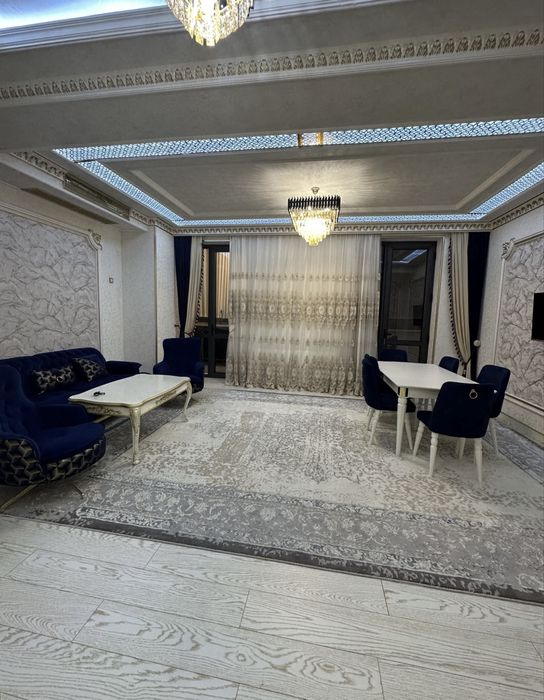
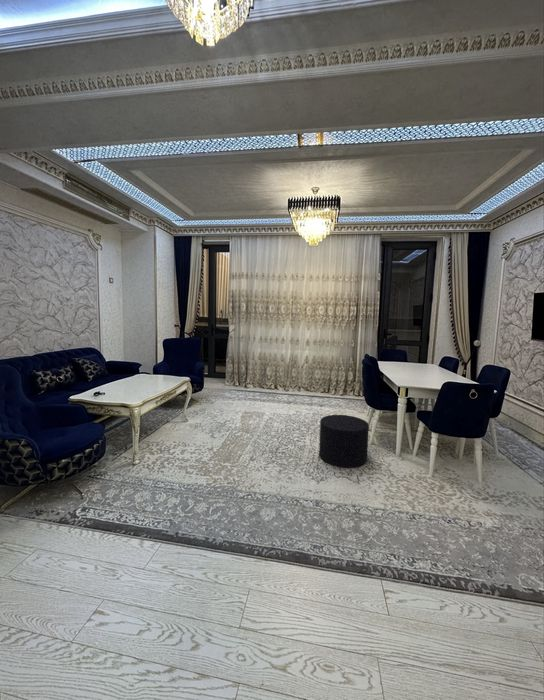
+ stool [318,414,370,469]
